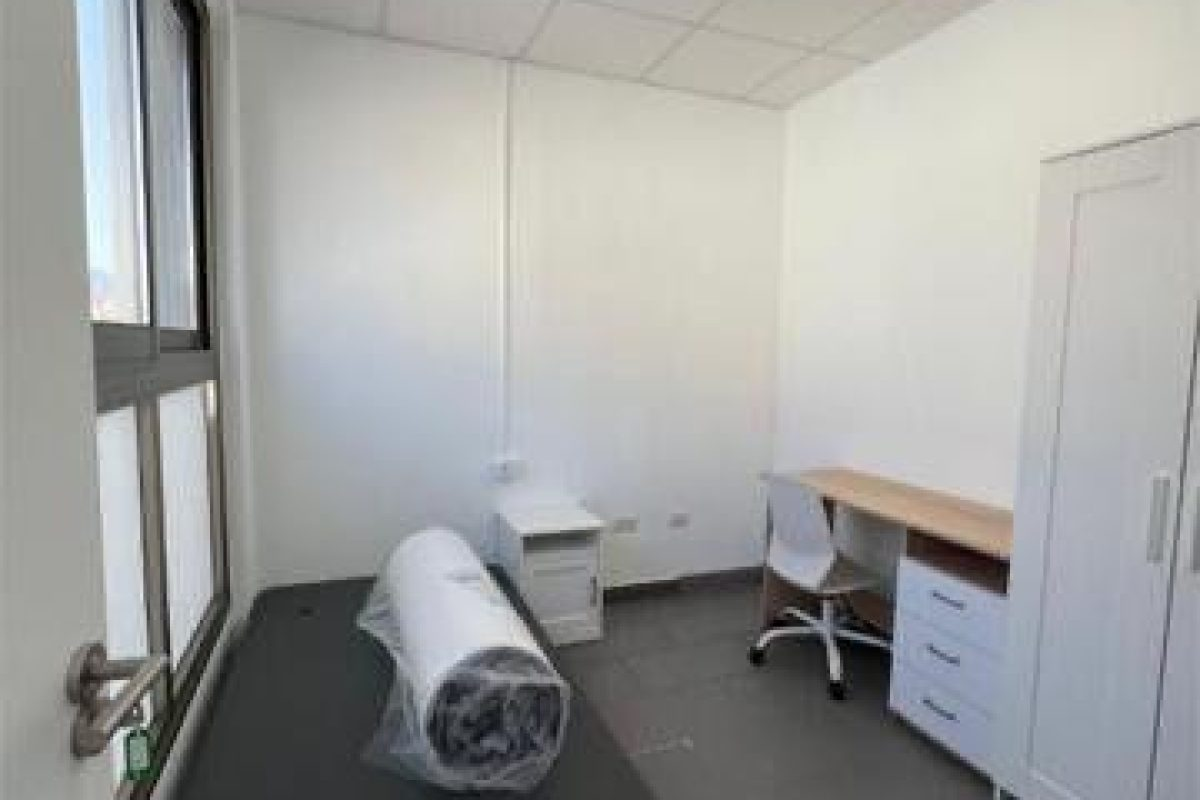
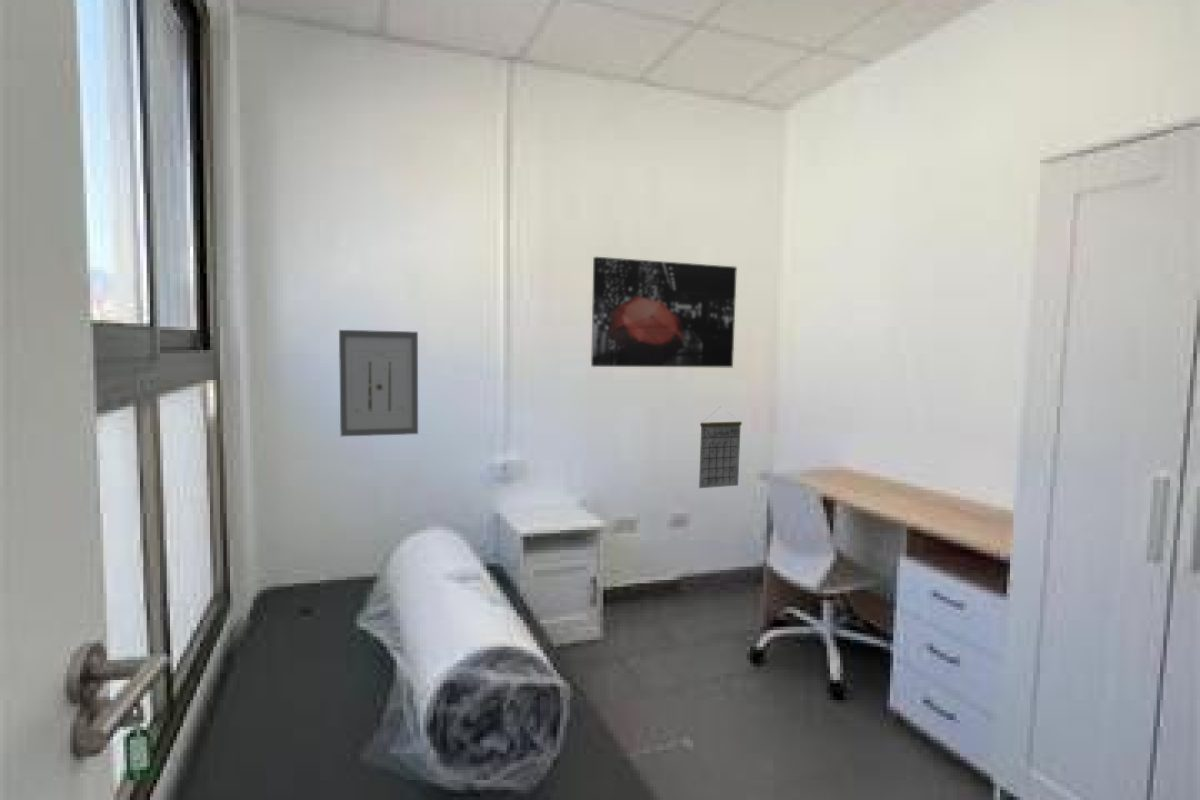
+ calendar [698,407,743,489]
+ wall art [338,329,419,437]
+ wall art [590,256,738,368]
